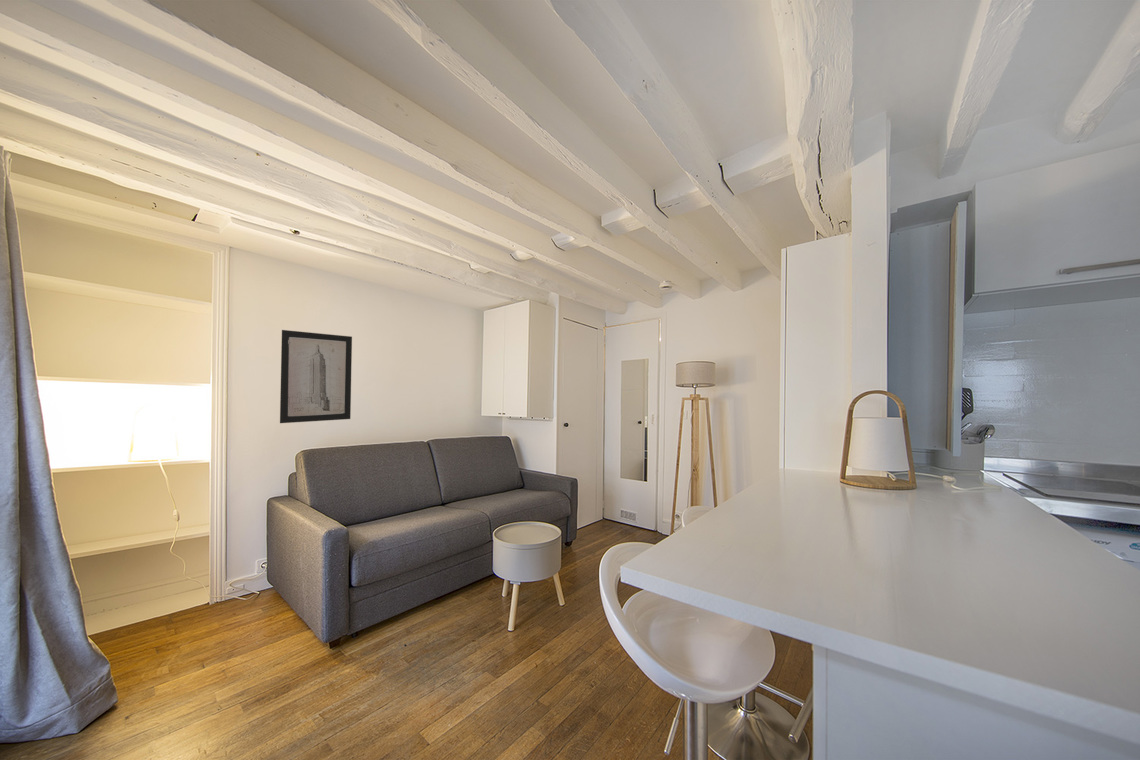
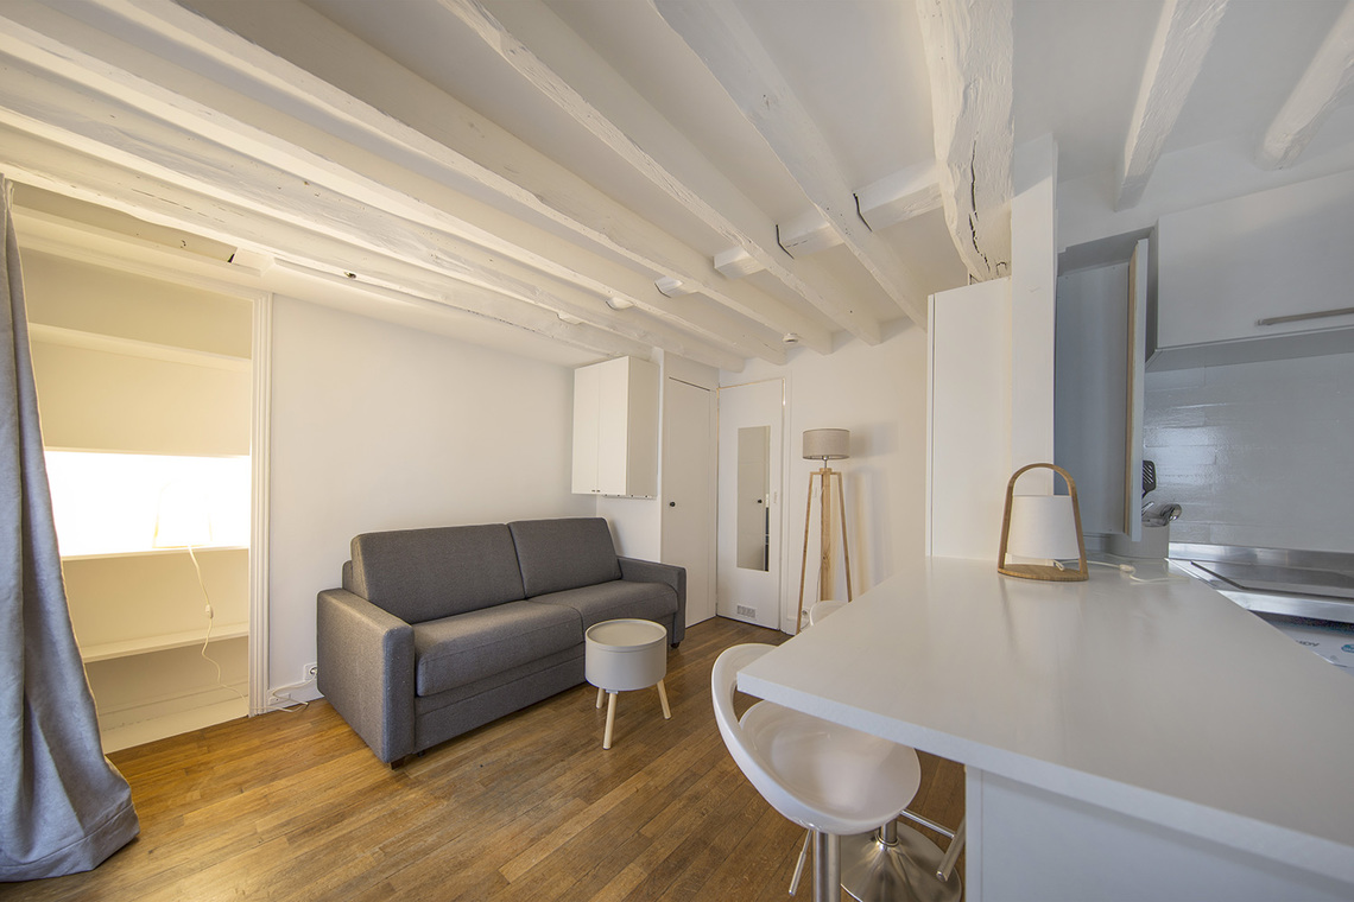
- wall art [279,329,353,424]
